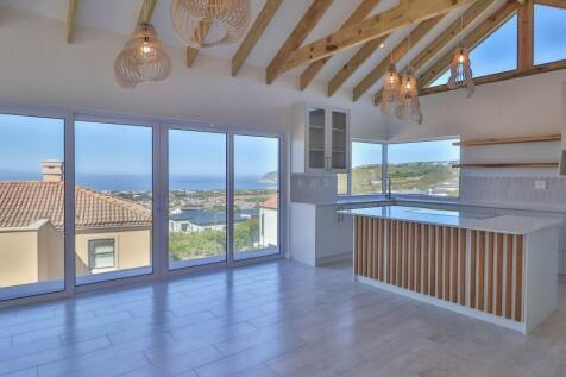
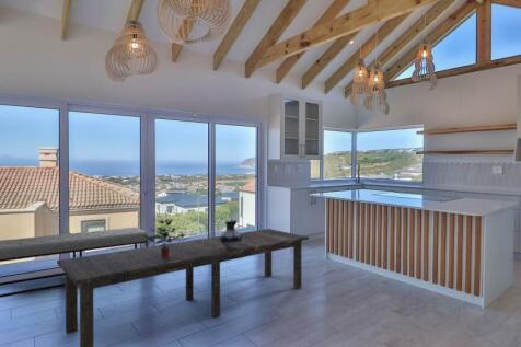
+ ceramic jug [220,219,242,250]
+ bench [0,227,149,299]
+ potted plant [142,218,193,257]
+ dining table [56,228,310,347]
